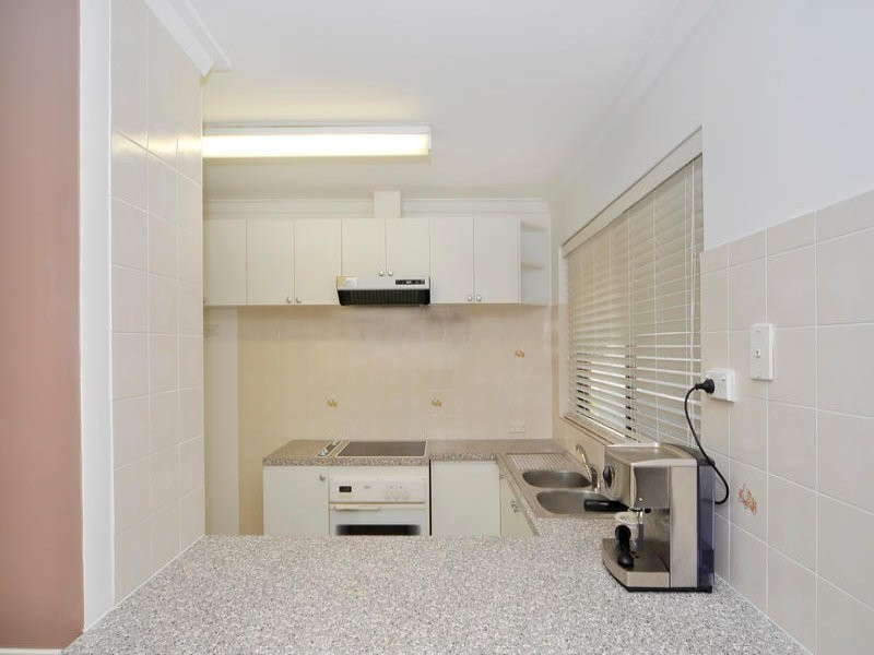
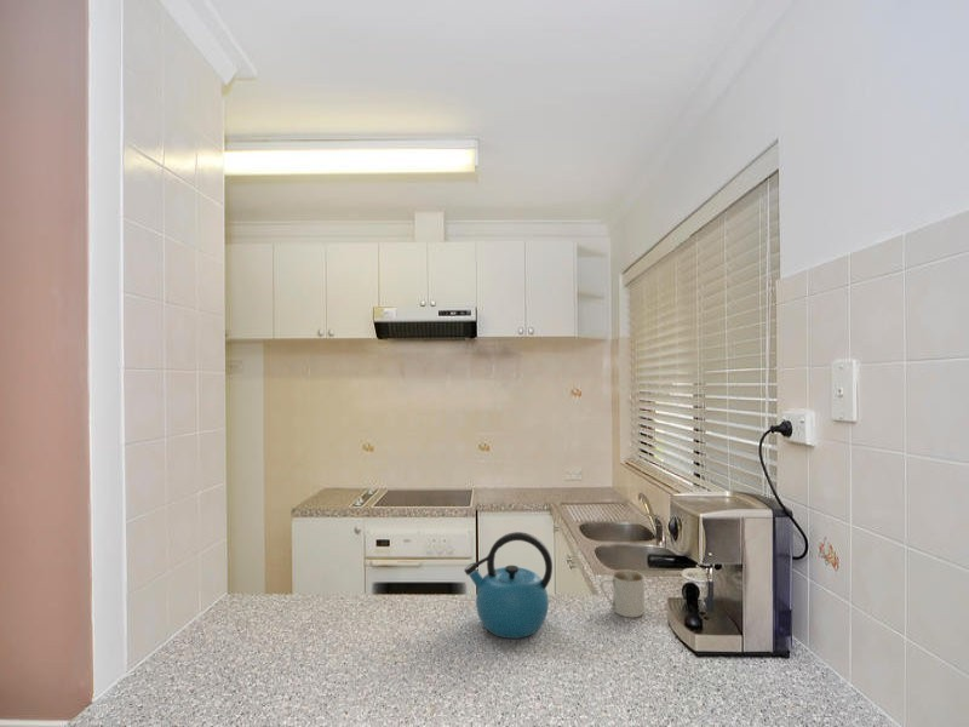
+ kettle [463,531,554,640]
+ mug [598,568,646,618]
